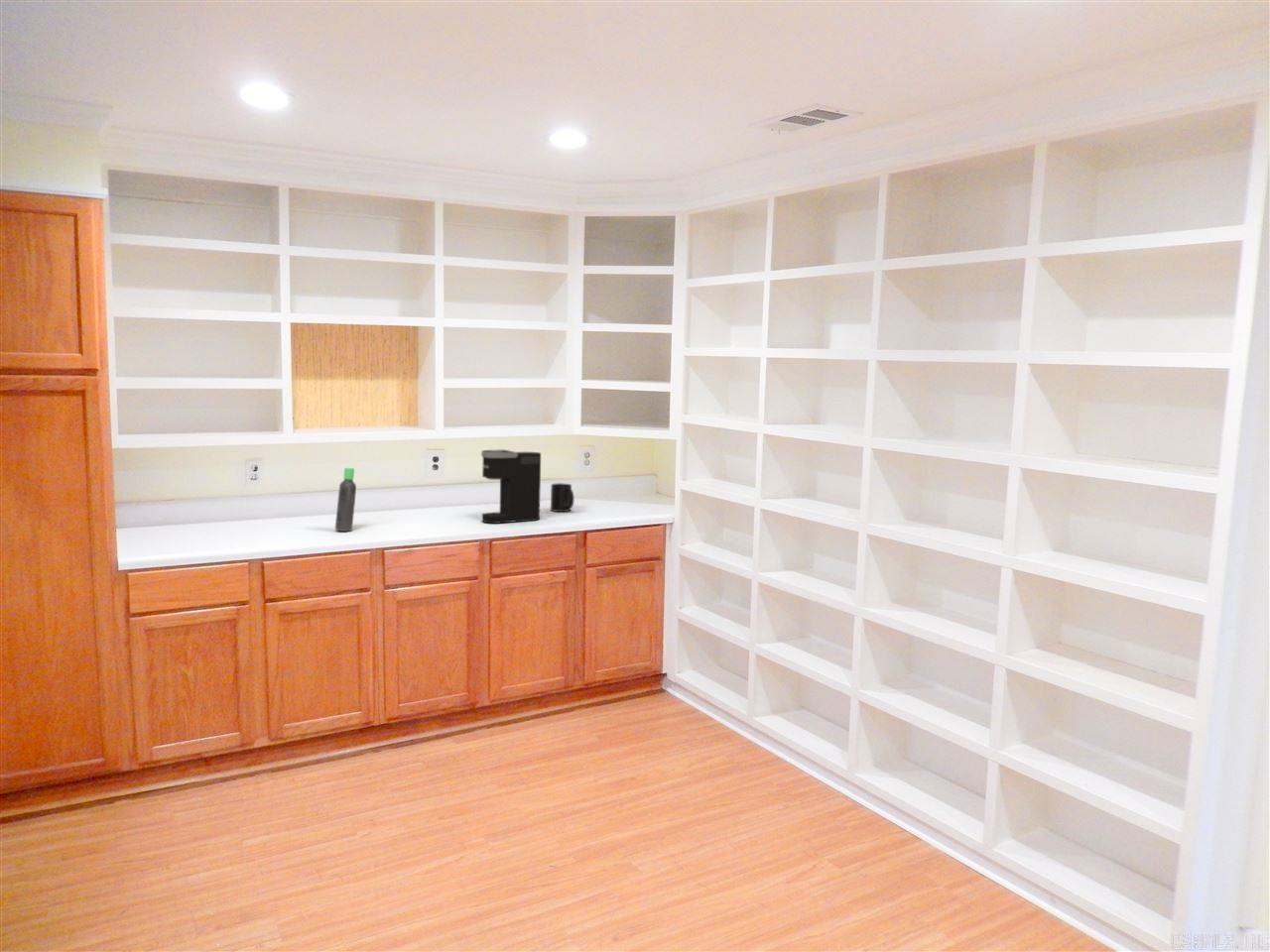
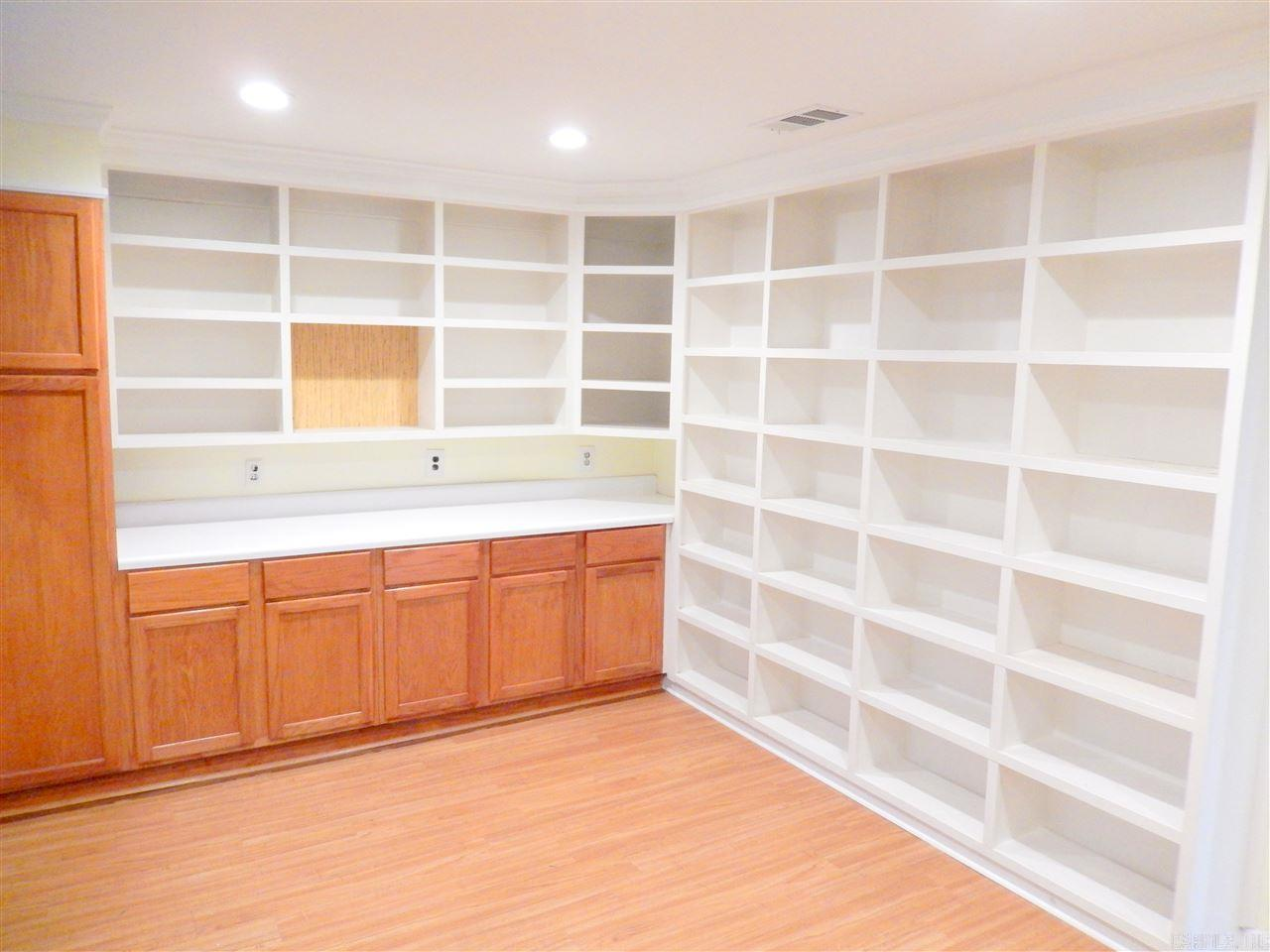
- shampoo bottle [334,467,357,533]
- mug [550,482,575,513]
- coffee maker [480,449,542,524]
